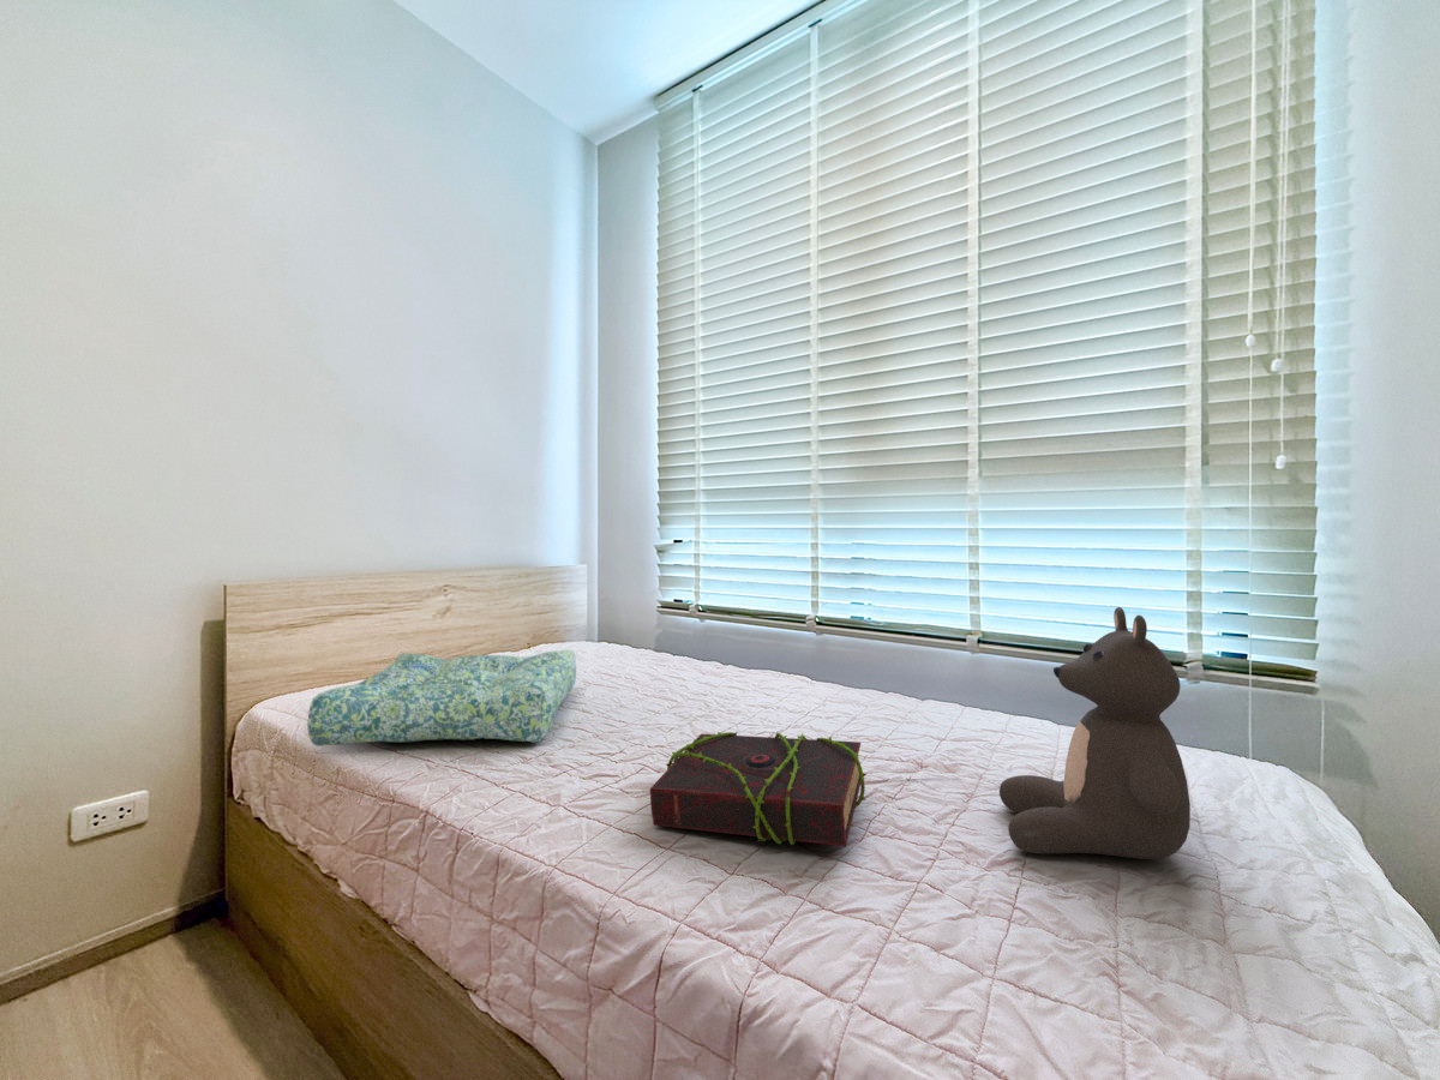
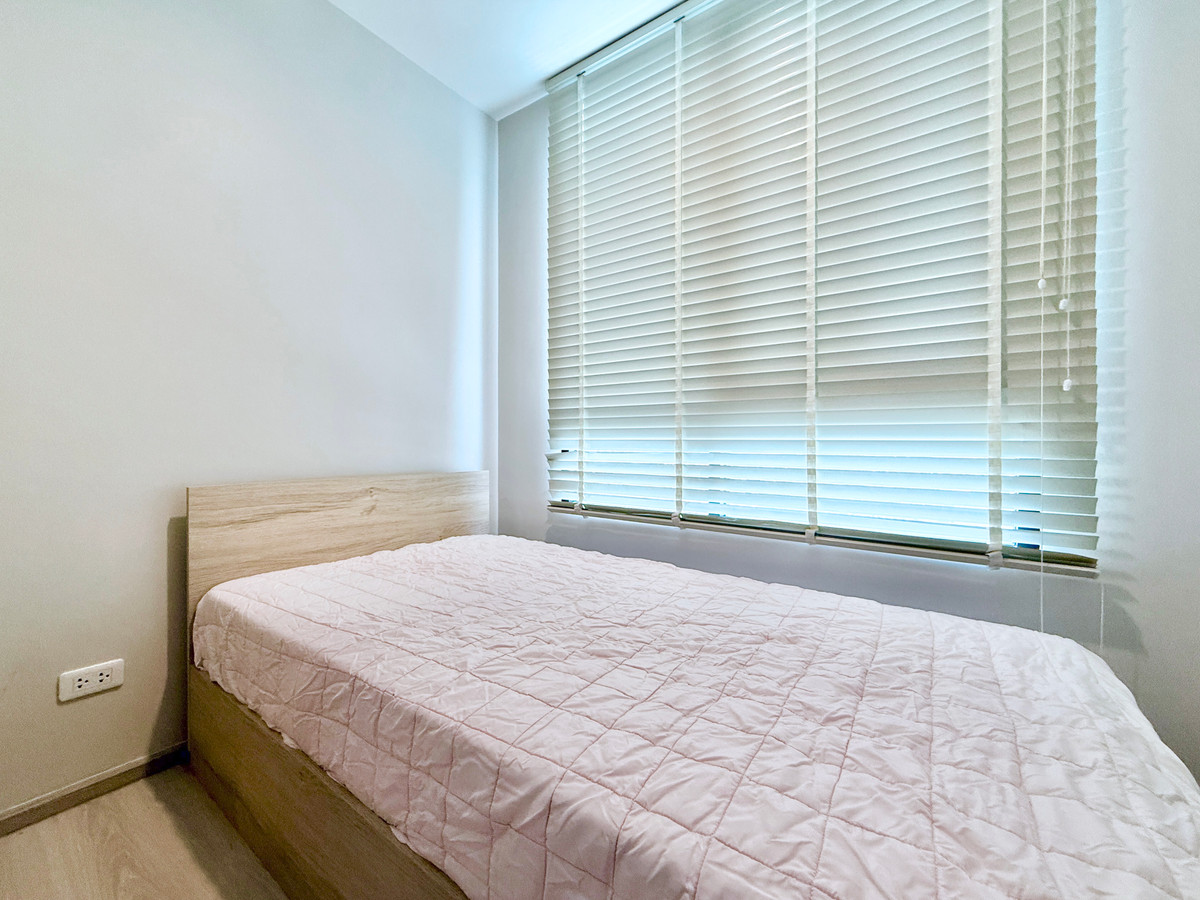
- seat cushion [306,648,577,748]
- book [649,731,868,847]
- teddy bear [998,606,1192,860]
